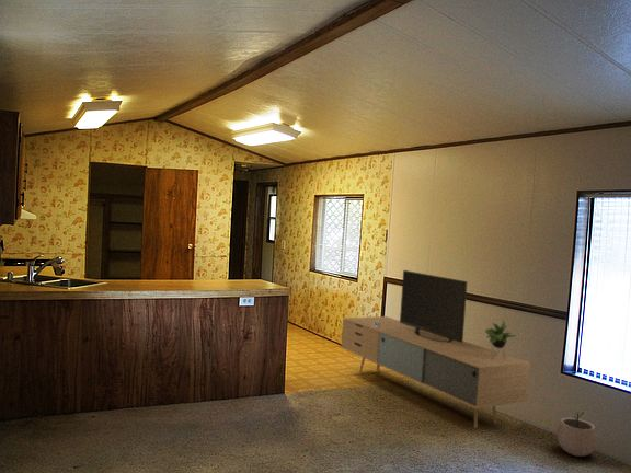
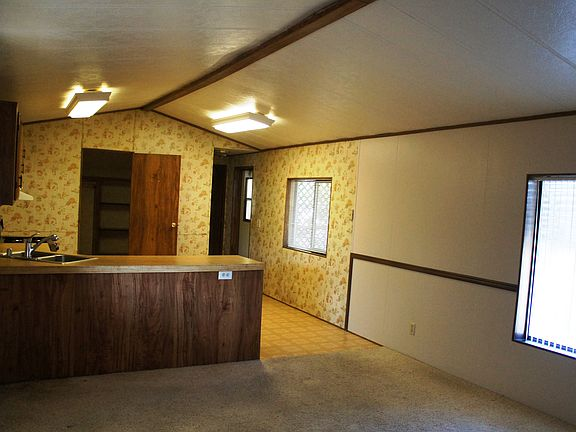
- media console [340,269,531,429]
- plant pot [557,411,598,458]
